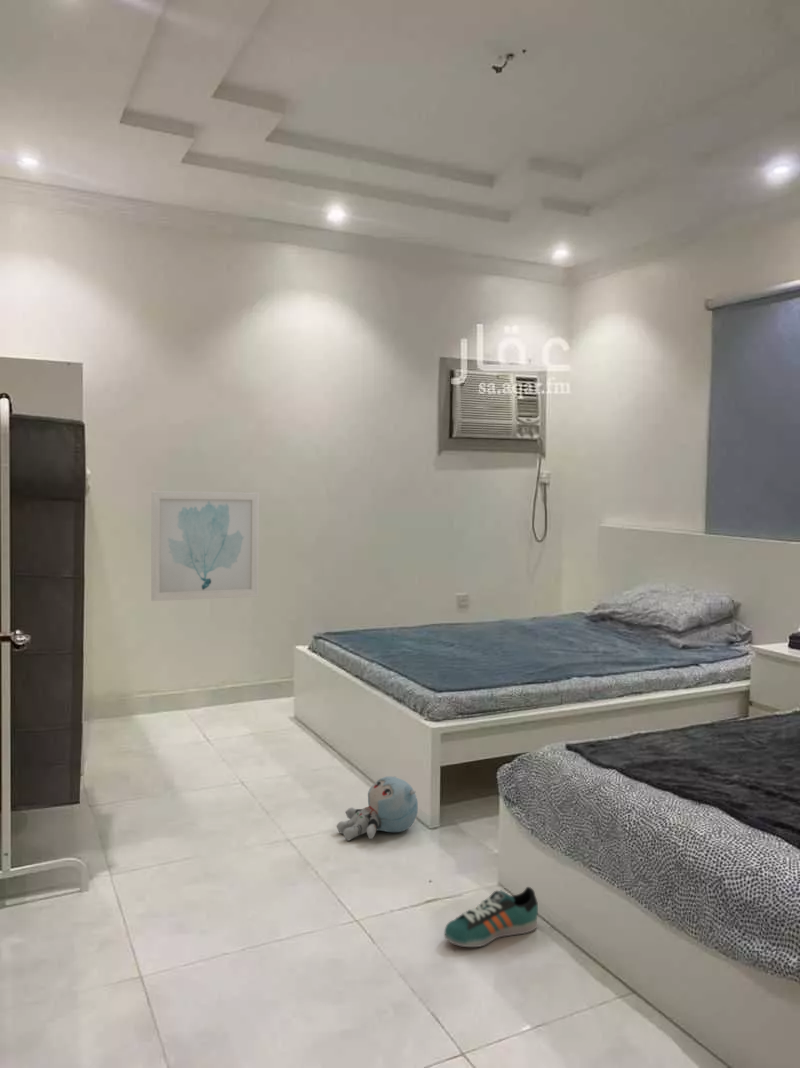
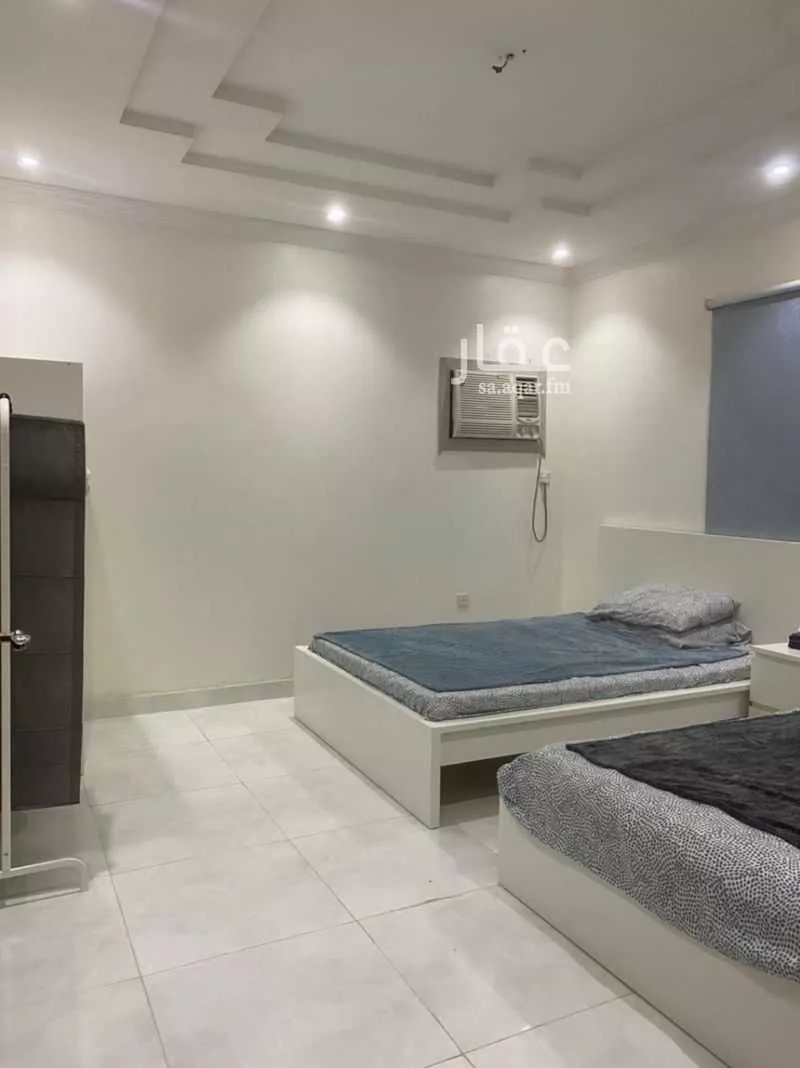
- wall art [150,490,260,602]
- sneaker [443,886,539,948]
- plush toy [336,775,419,842]
